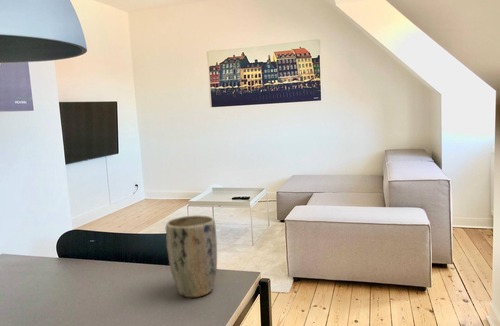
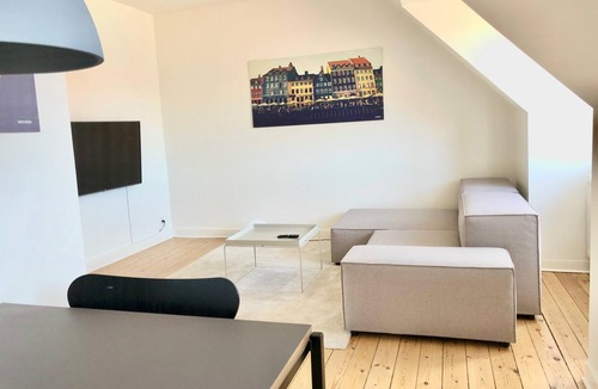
- plant pot [165,214,218,298]
